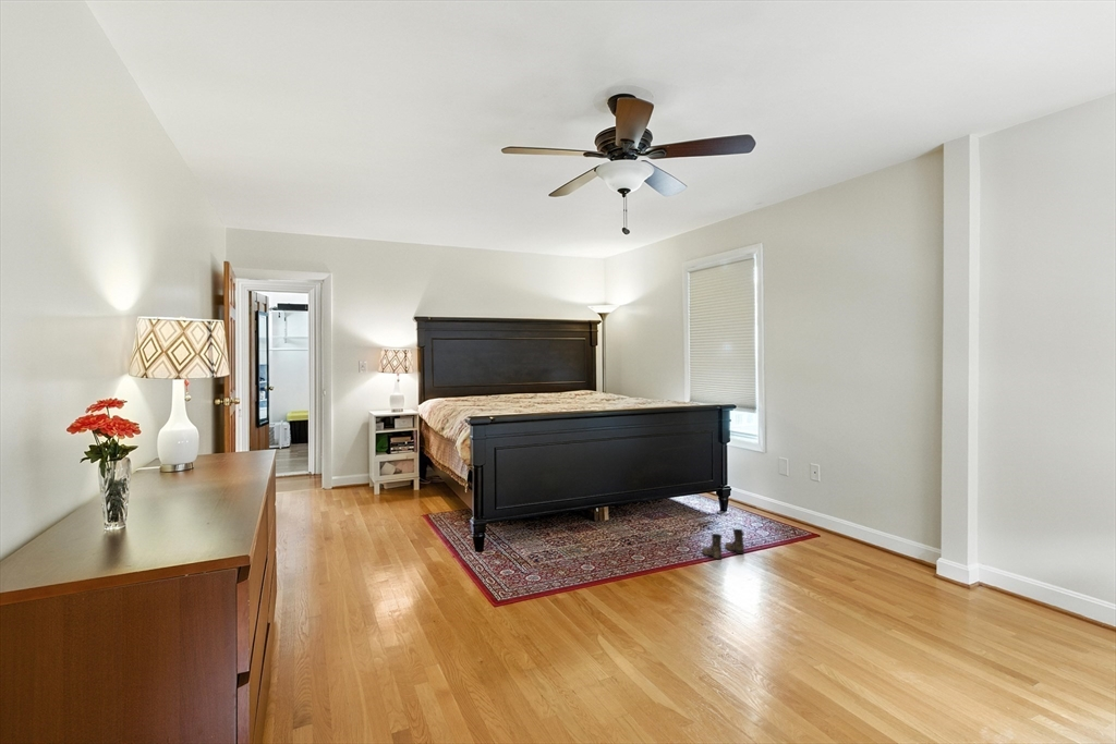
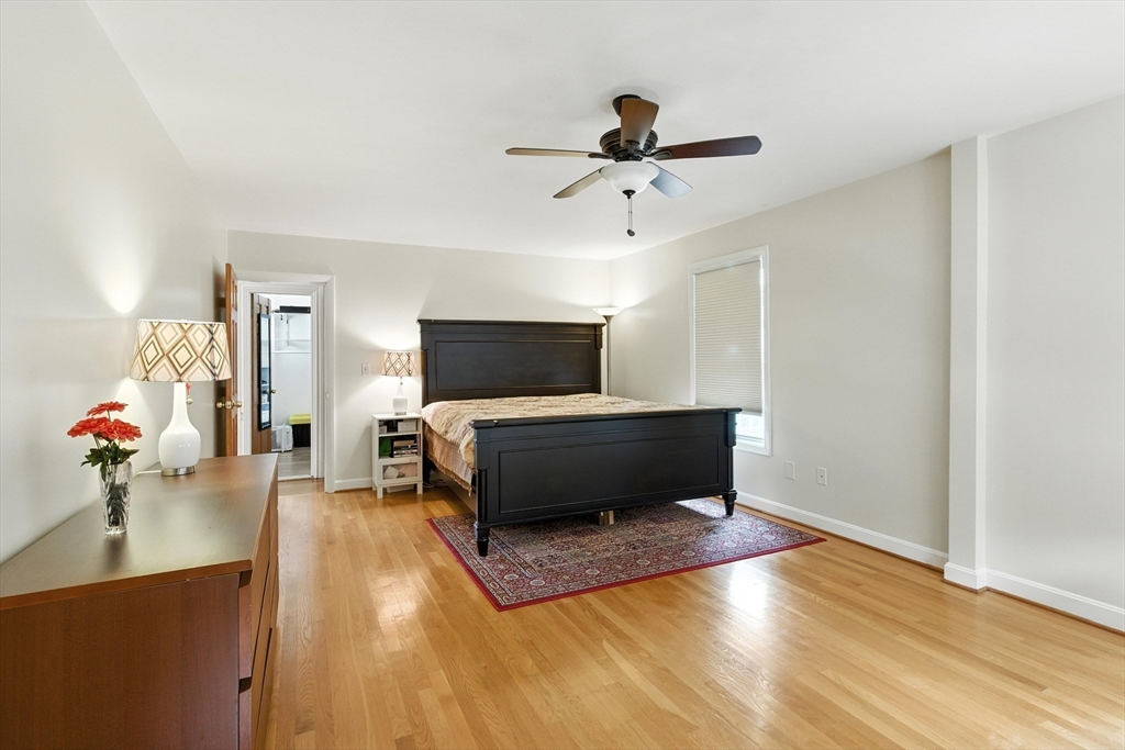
- boots [701,528,745,560]
